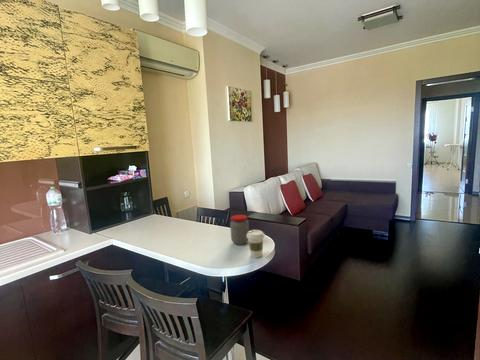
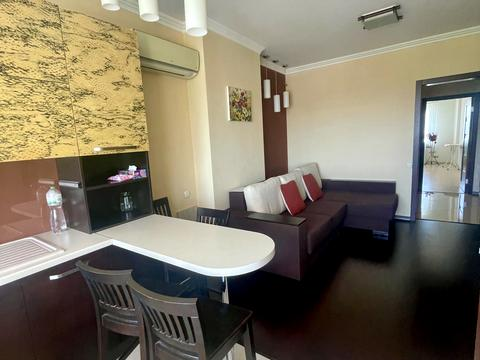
- jar [229,214,250,246]
- coffee cup [247,229,266,259]
